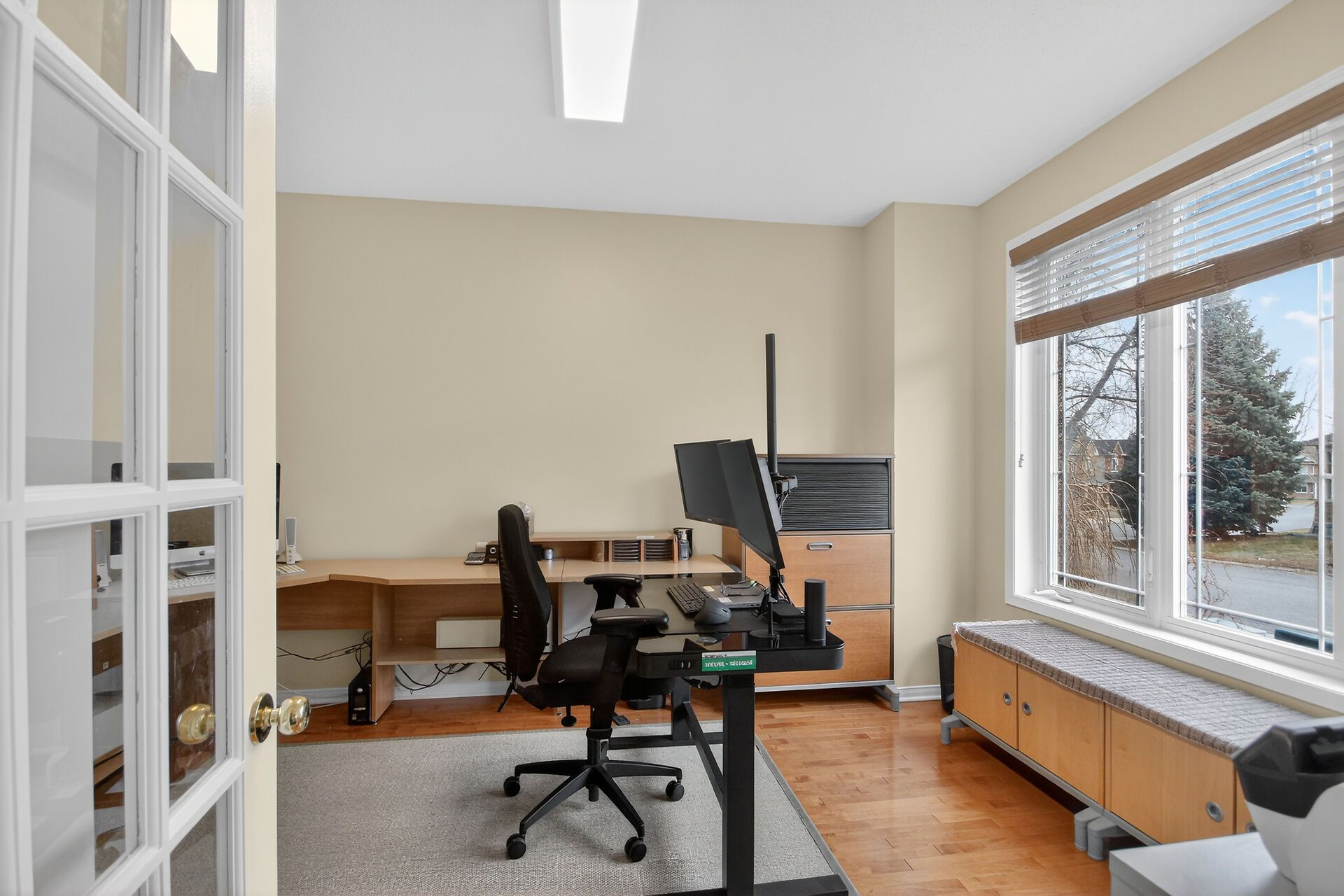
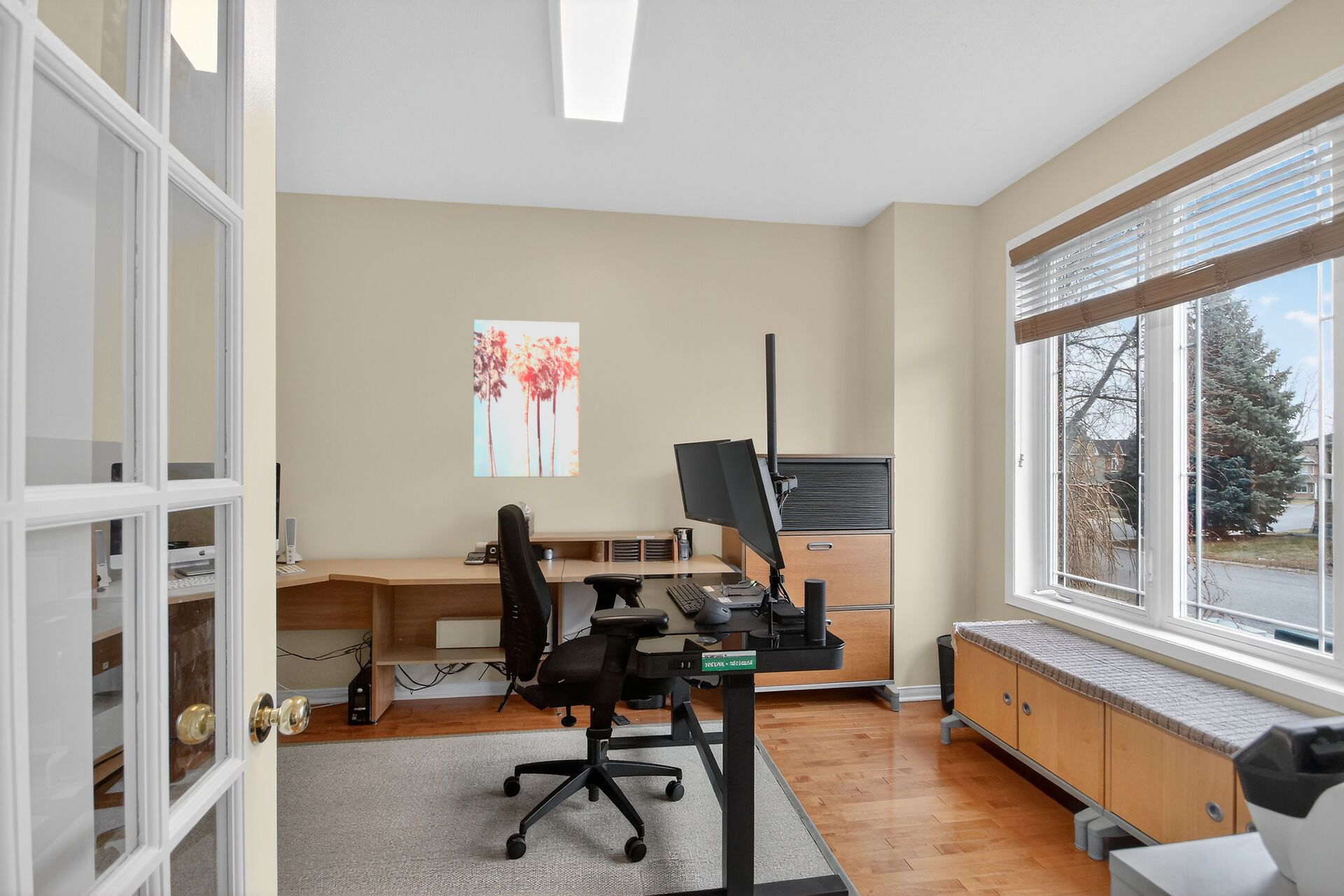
+ wall art [472,319,580,478]
